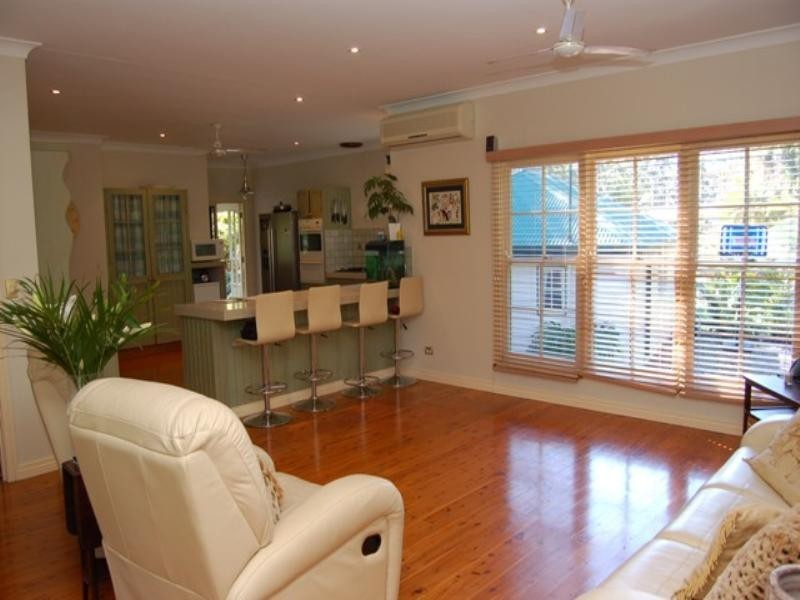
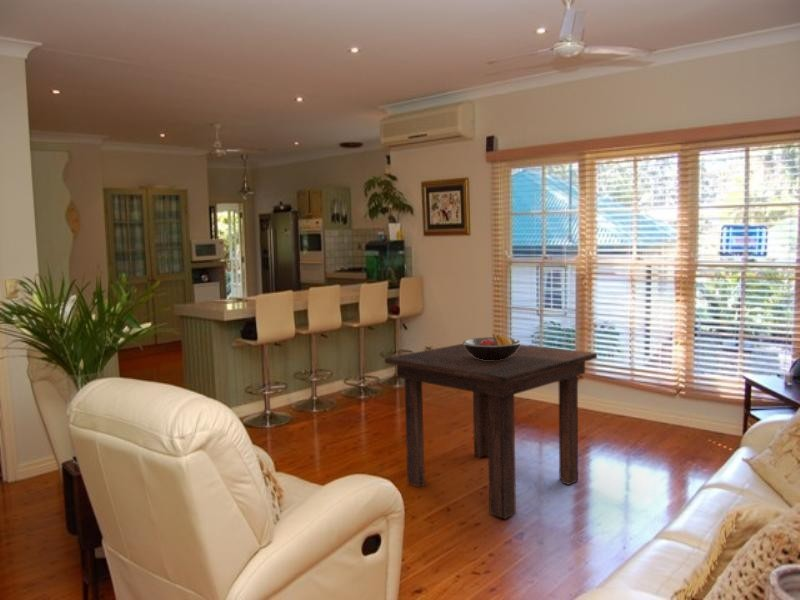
+ dining table [384,343,598,520]
+ fruit bowl [462,333,522,360]
